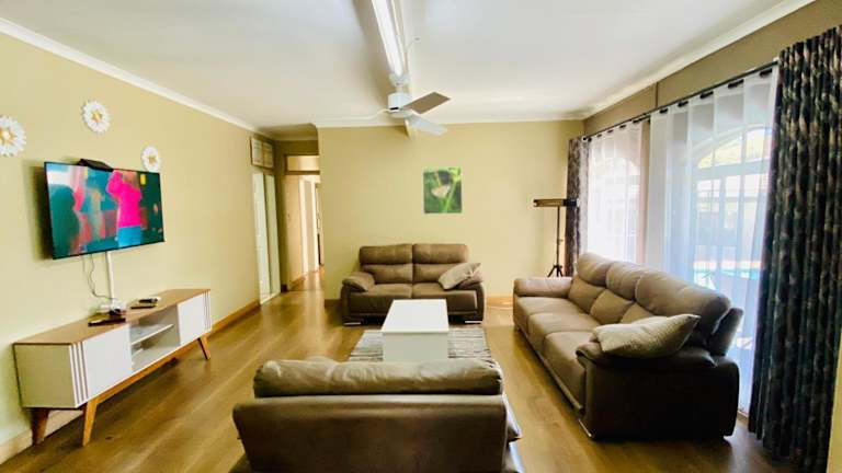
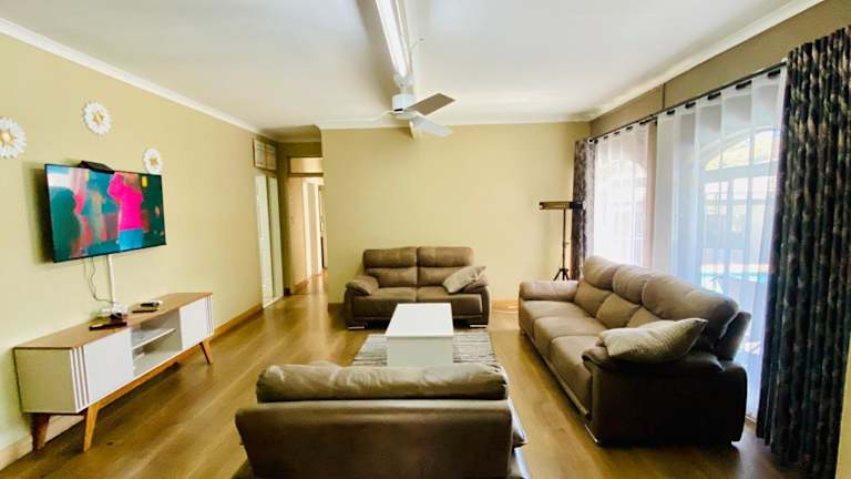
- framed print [421,166,464,216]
